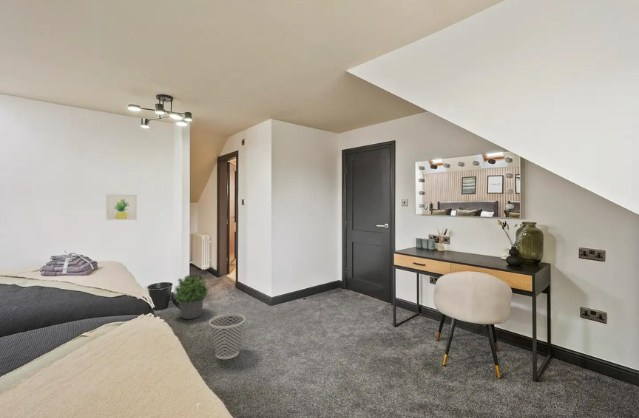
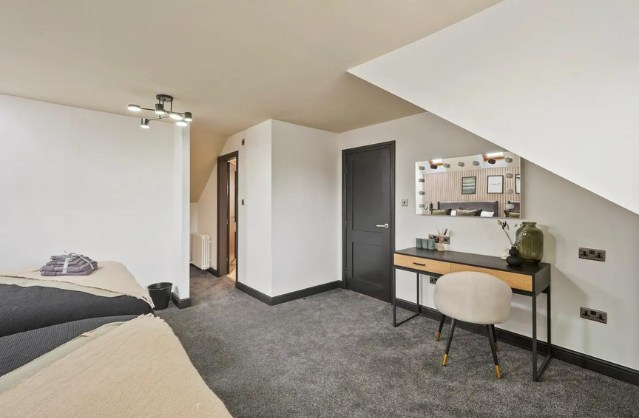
- potted plant [173,274,210,320]
- wall art [105,193,138,221]
- wastebasket [208,313,246,360]
